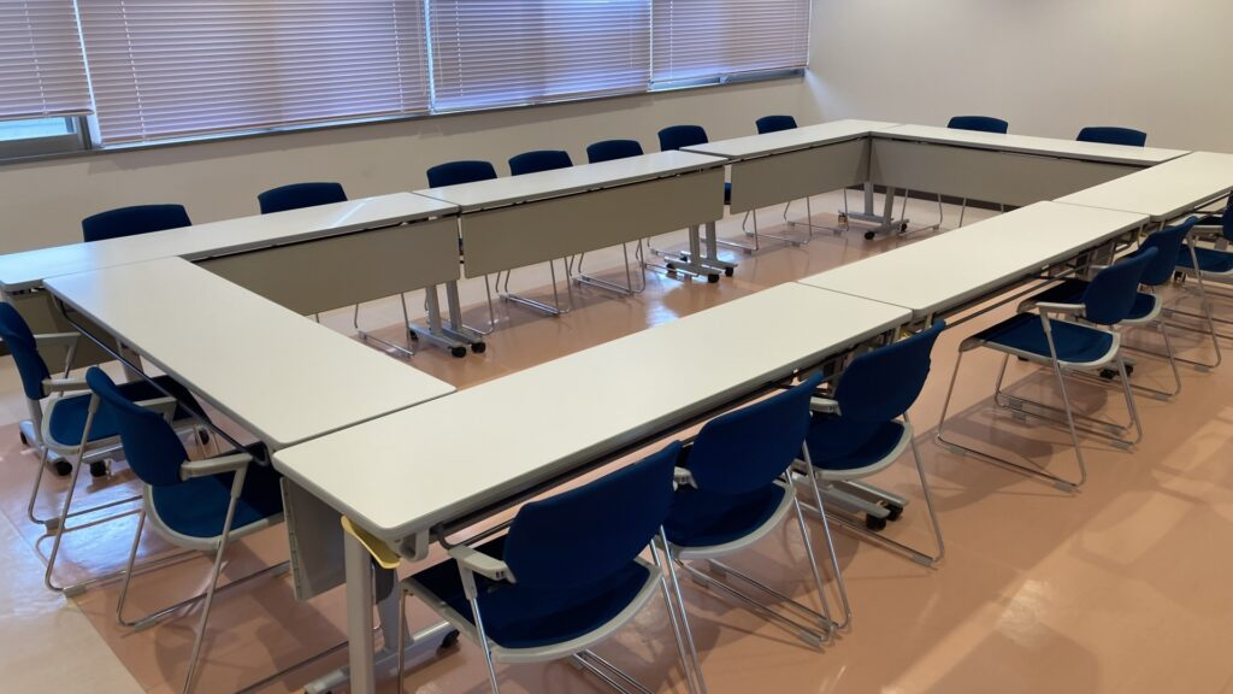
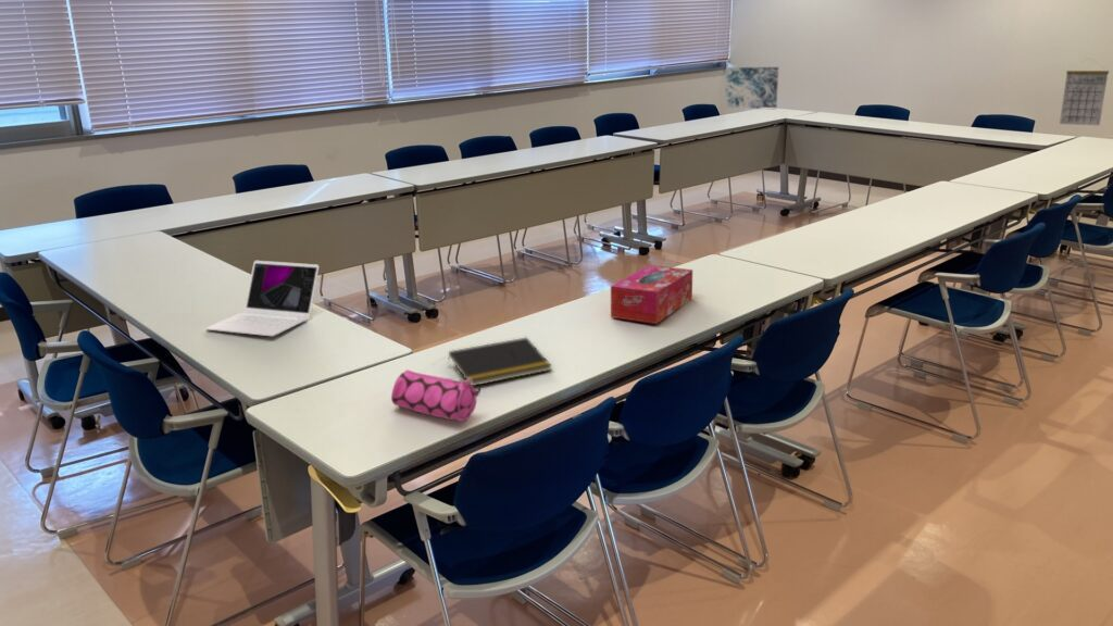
+ notepad [447,336,553,387]
+ pencil case [390,368,482,423]
+ tissue box [610,264,693,325]
+ calendar [1059,57,1110,127]
+ laptop [205,260,320,337]
+ wall art [724,66,779,110]
